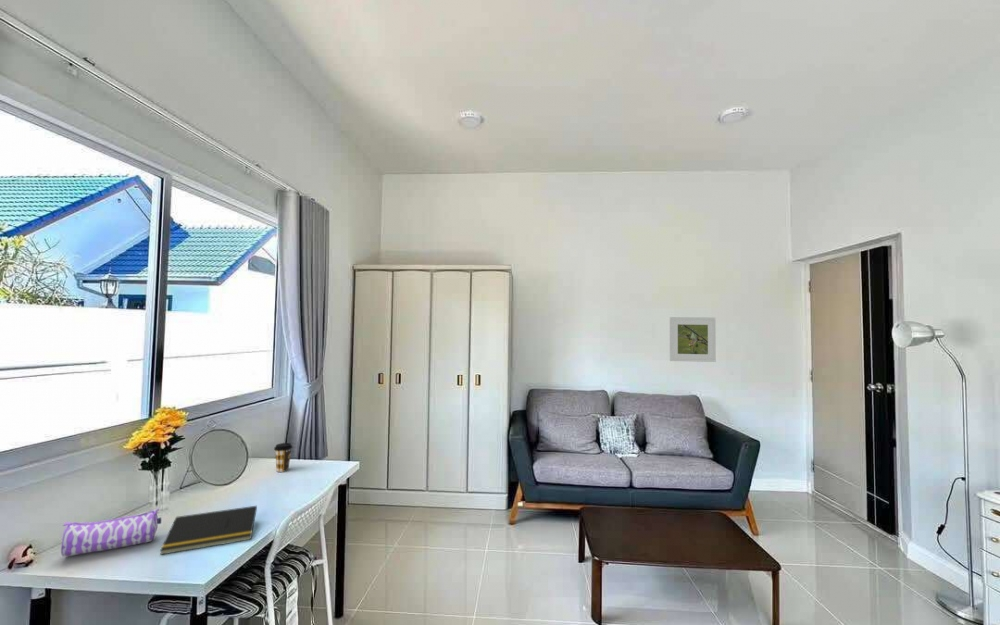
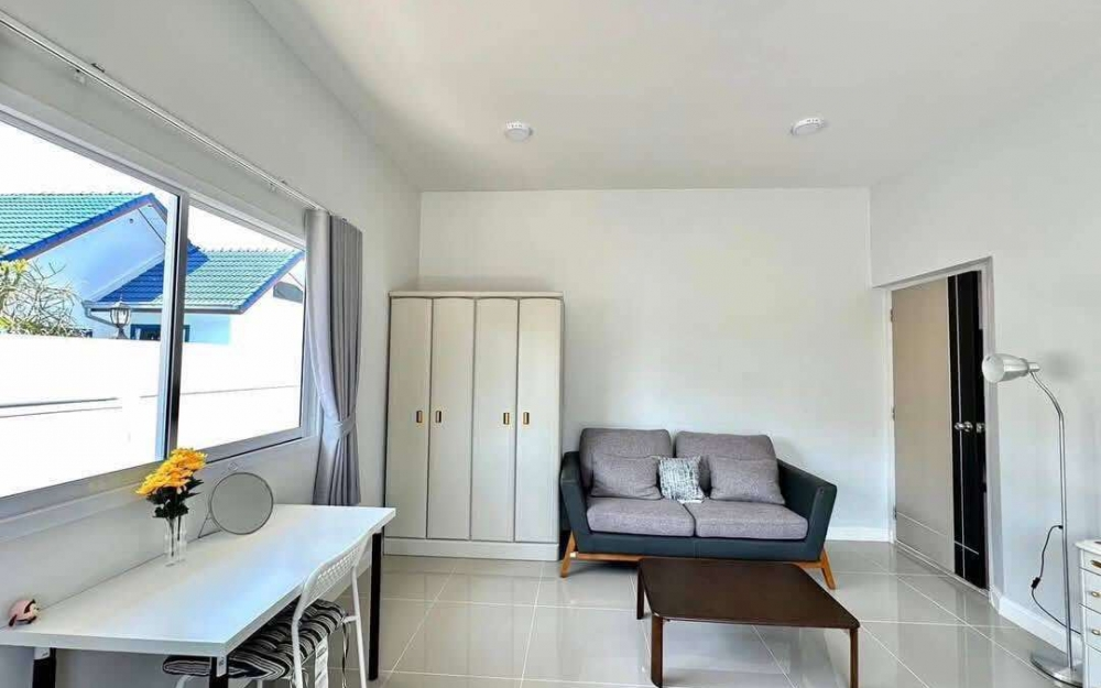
- pencil case [60,507,162,558]
- notepad [159,505,258,556]
- coffee cup [273,442,293,473]
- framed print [669,316,717,363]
